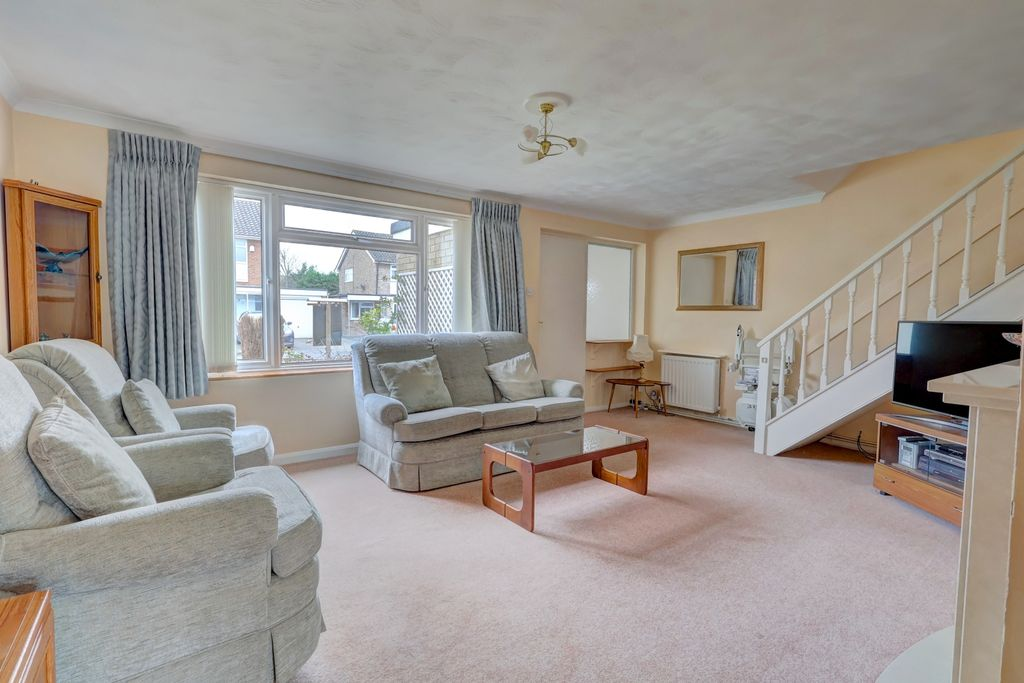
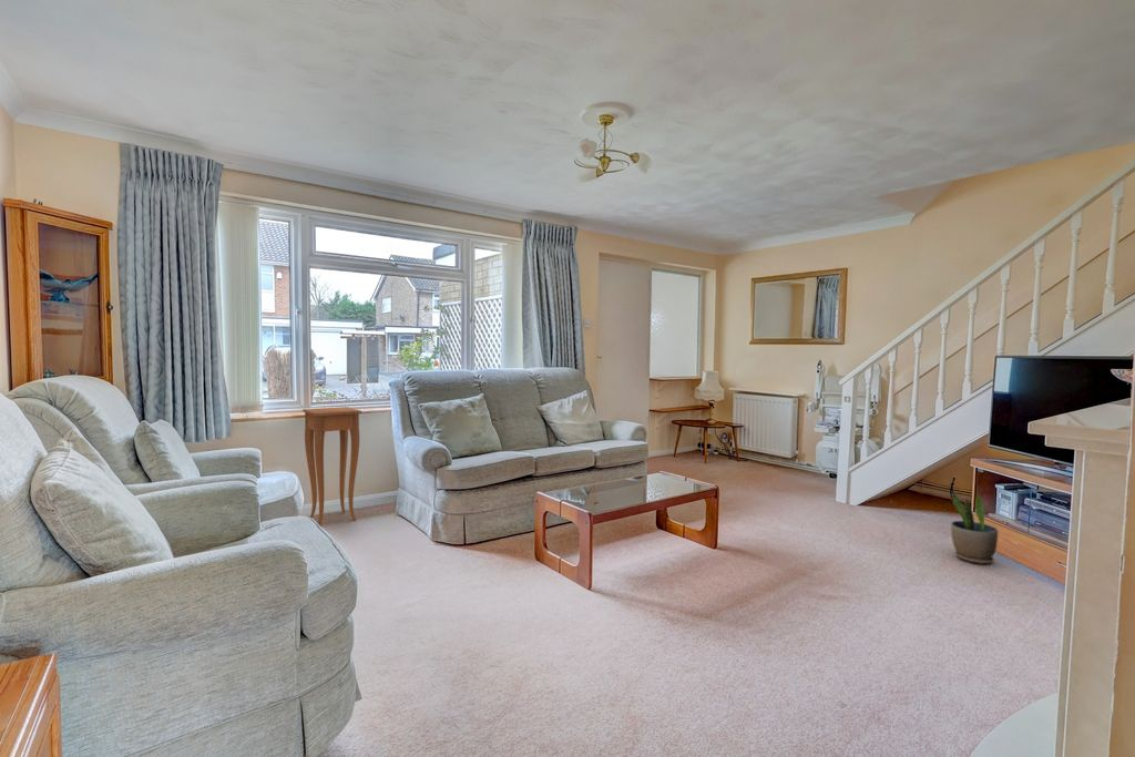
+ potted plant [950,491,999,565]
+ side table [301,406,362,526]
